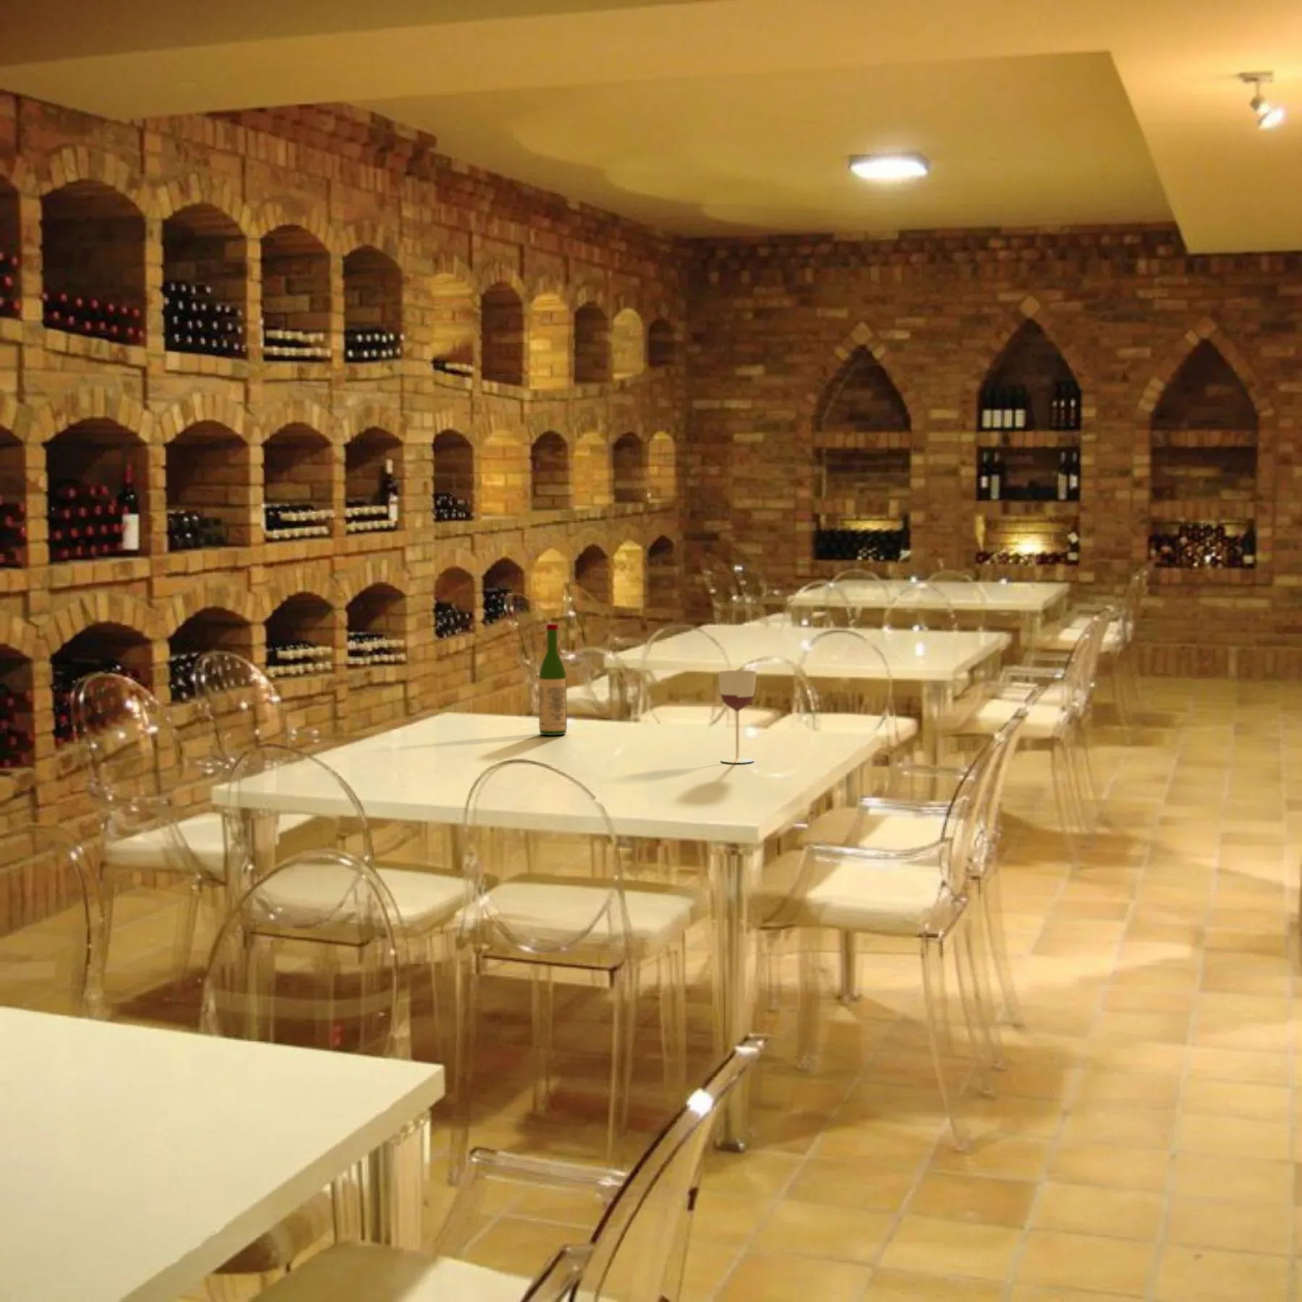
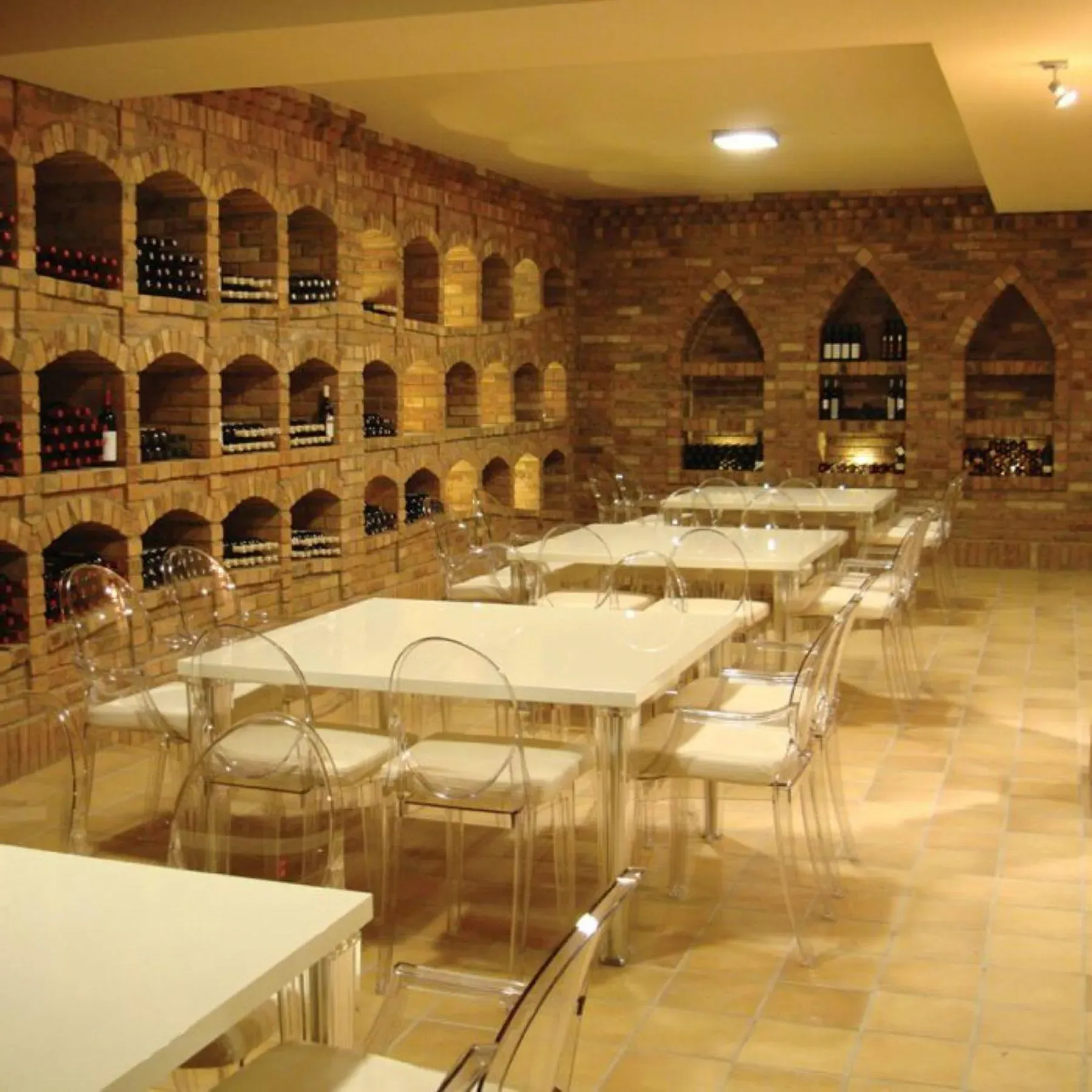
- wineglass [718,670,757,764]
- wine bottle [538,622,568,737]
